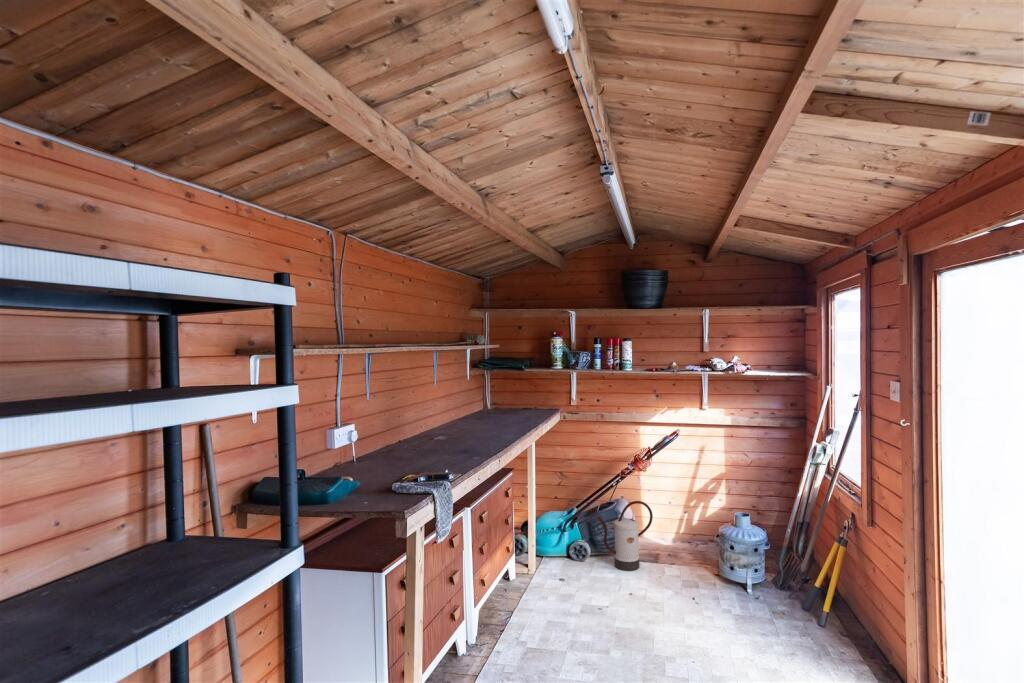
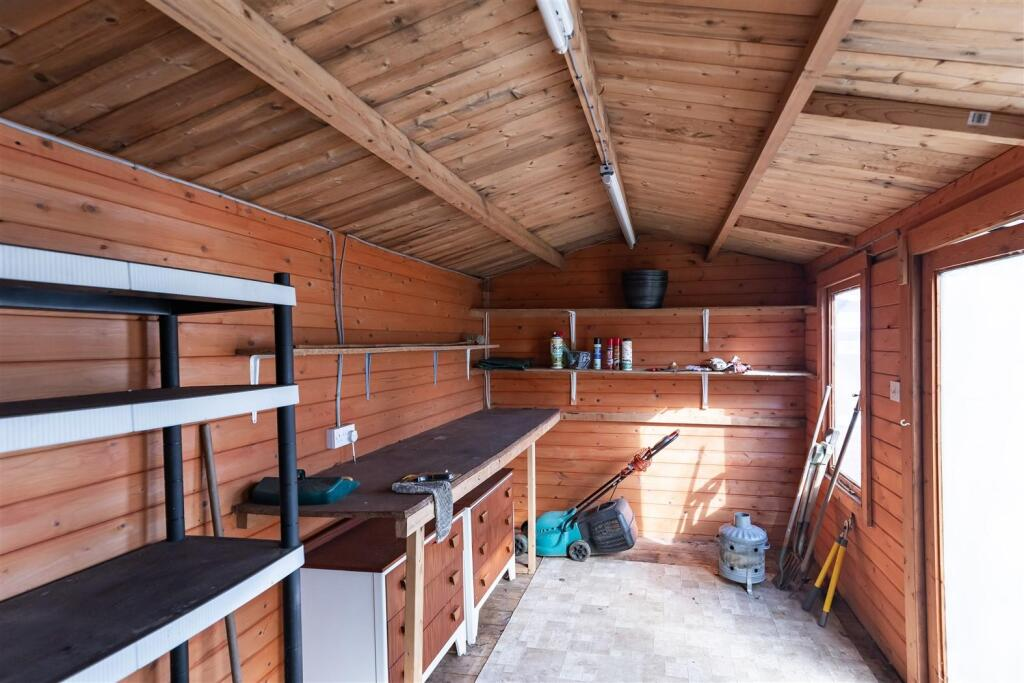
- watering can [596,500,654,572]
